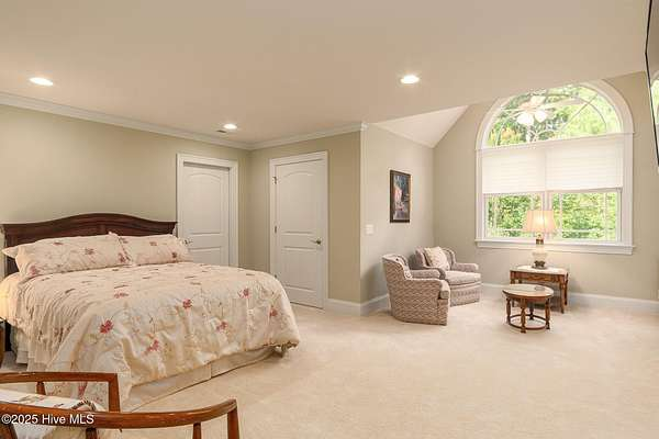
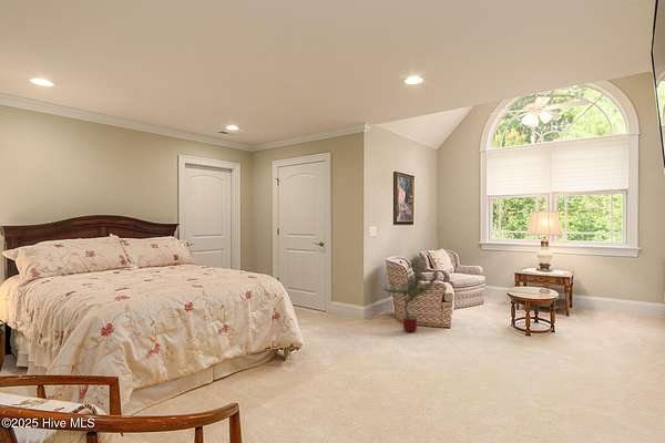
+ potted tree [383,258,441,333]
